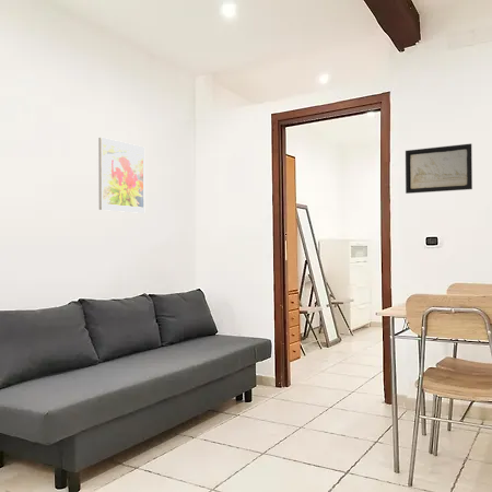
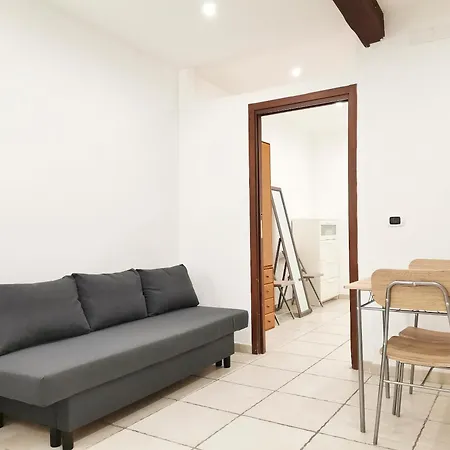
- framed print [97,137,145,214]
- wall art [405,142,473,195]
